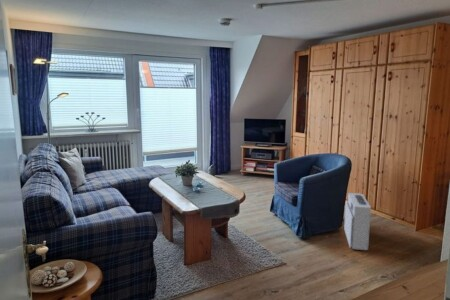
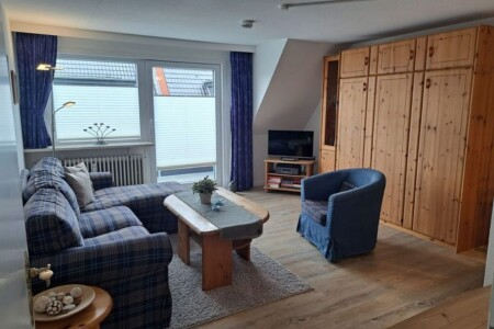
- air purifier [343,192,372,251]
